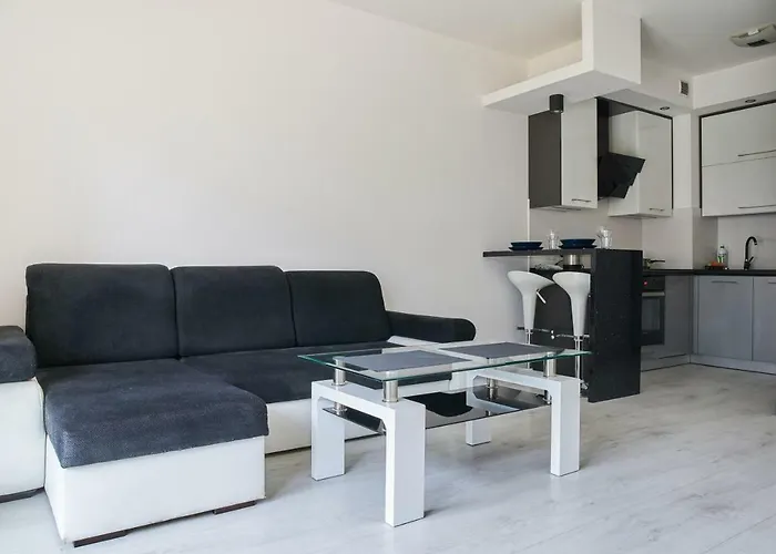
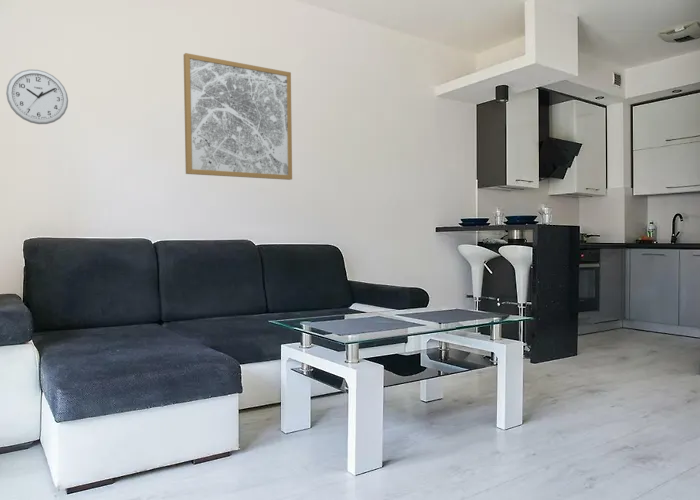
+ wall clock [5,68,69,125]
+ wall art [183,52,293,181]
